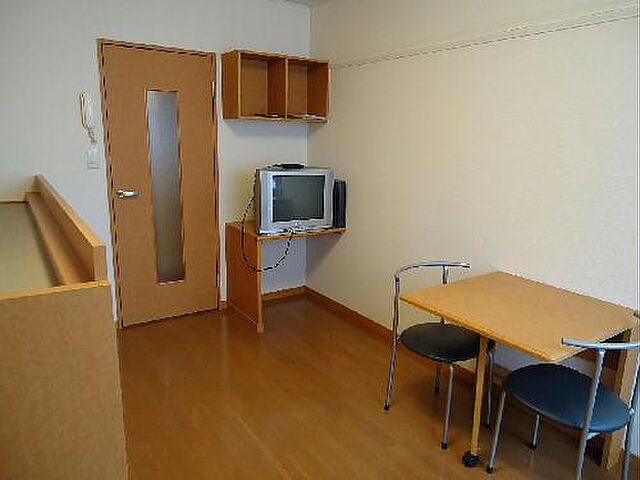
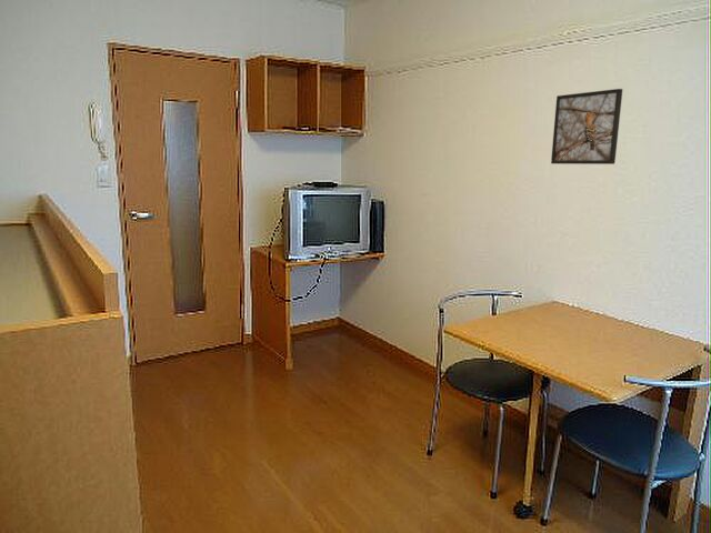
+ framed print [550,88,623,165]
